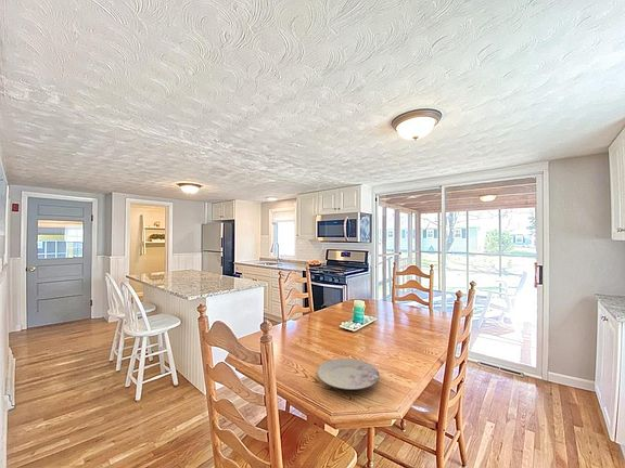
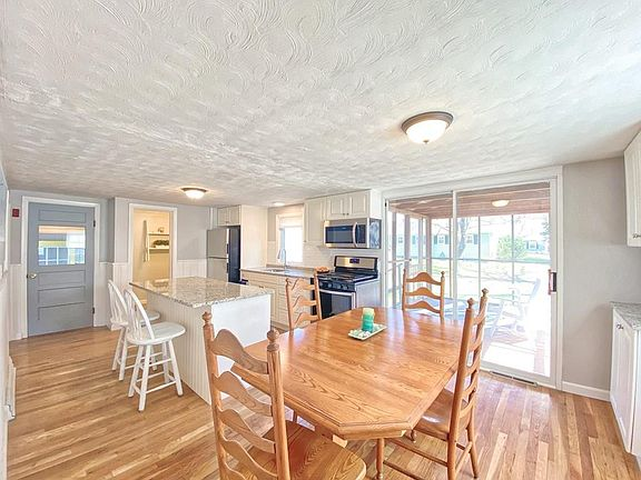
- plate [316,358,381,391]
